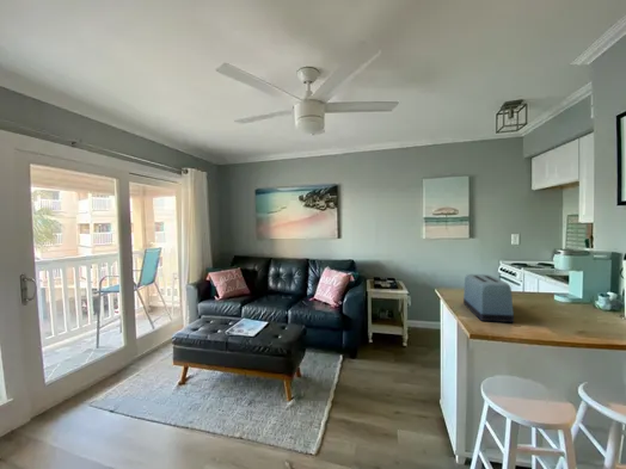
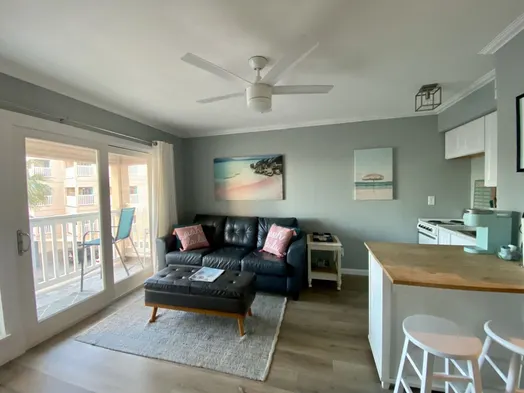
- toaster [462,273,515,323]
